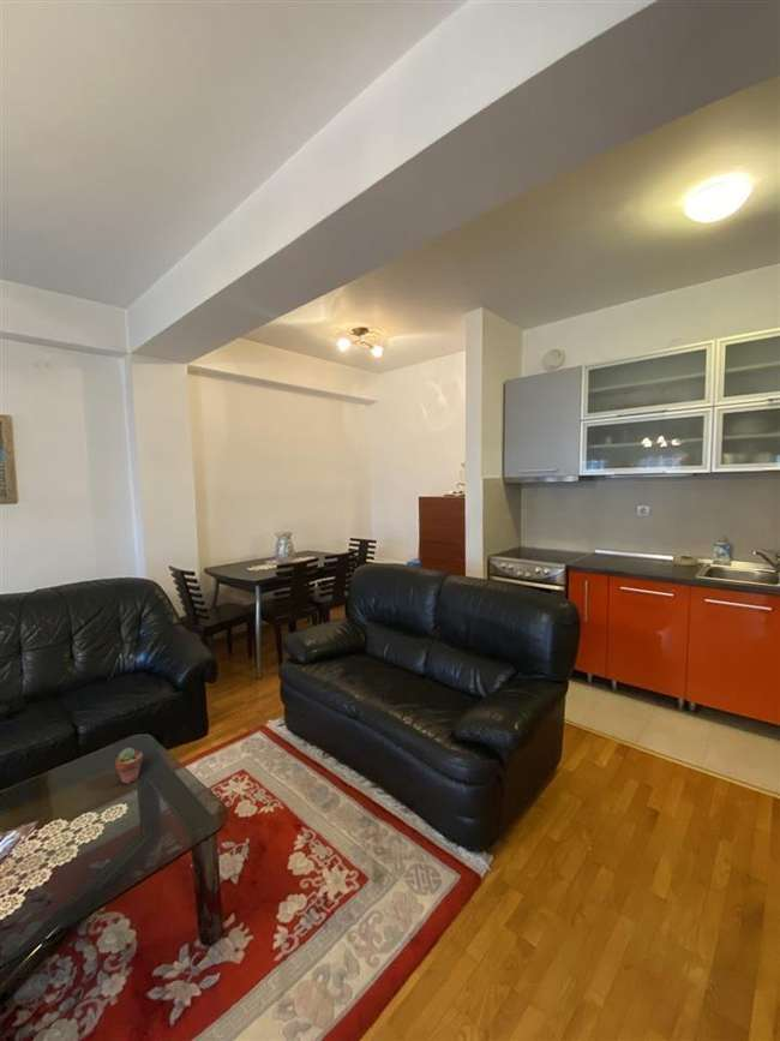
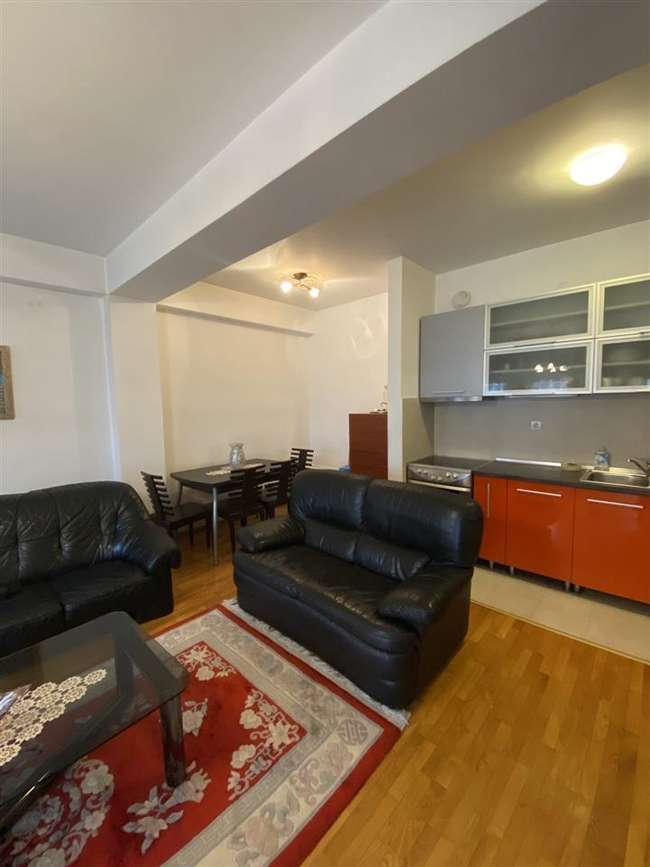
- potted succulent [114,747,144,785]
